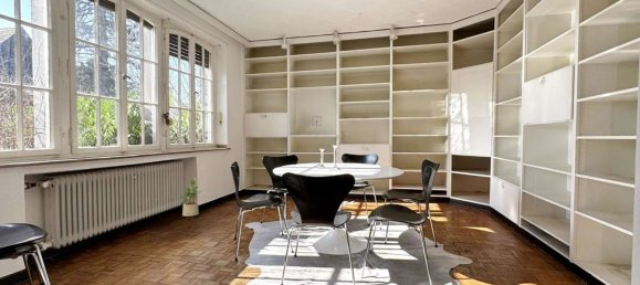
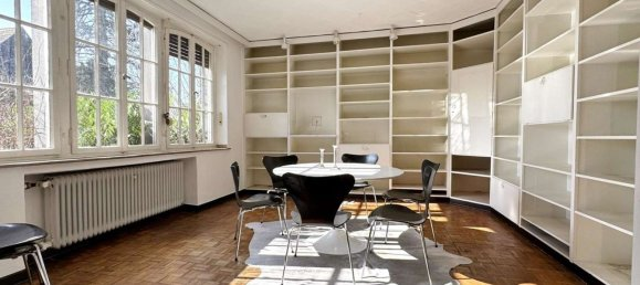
- potted plant [180,177,202,218]
